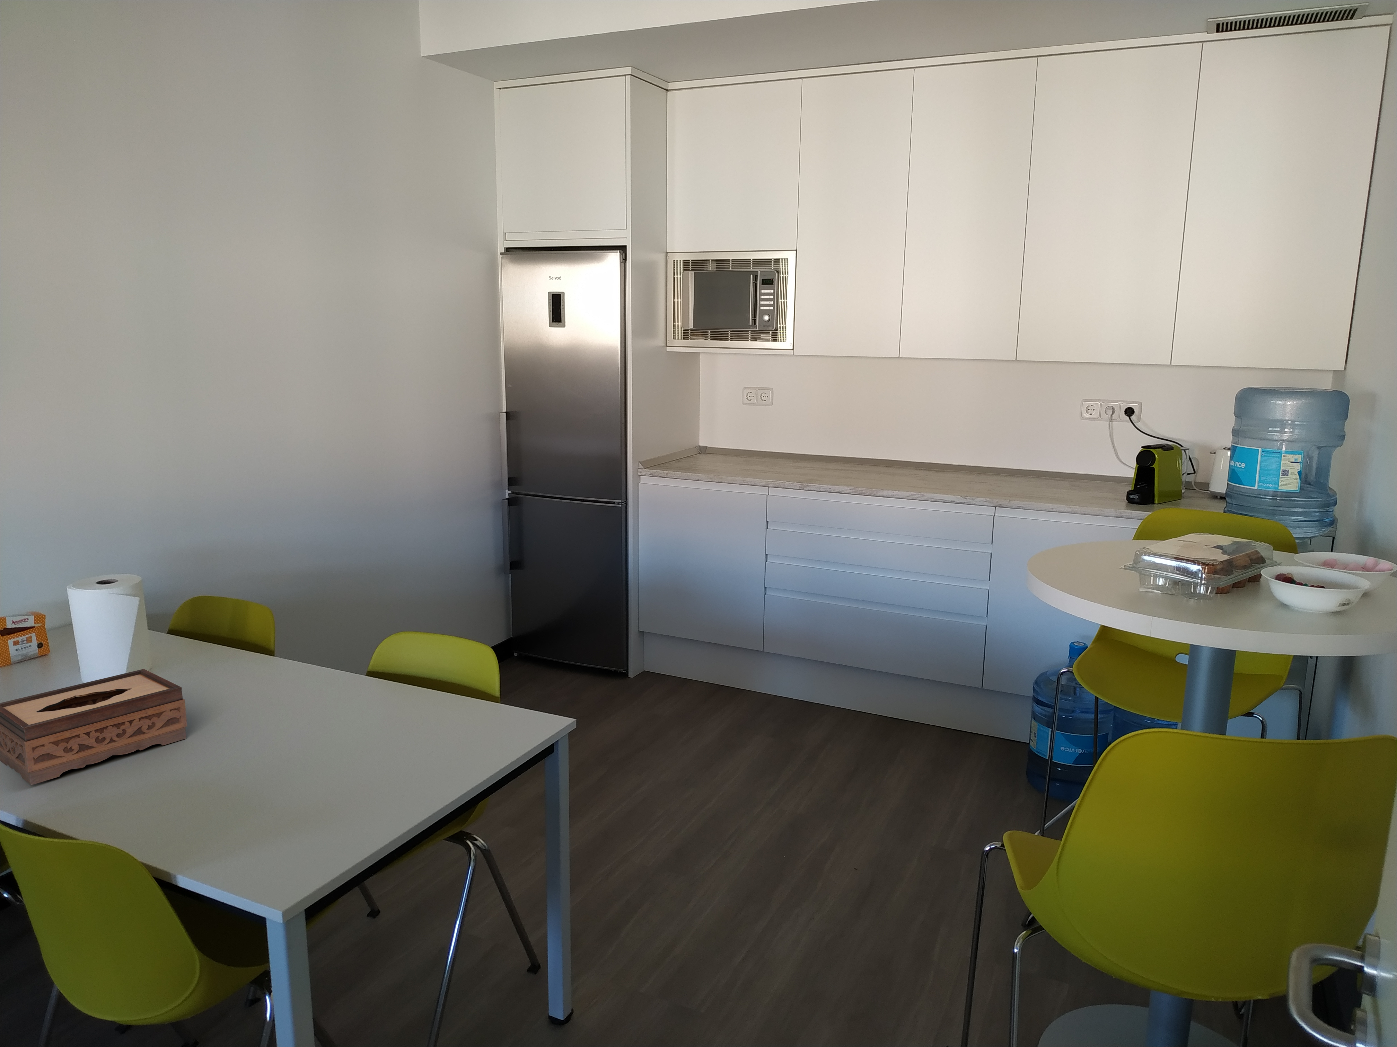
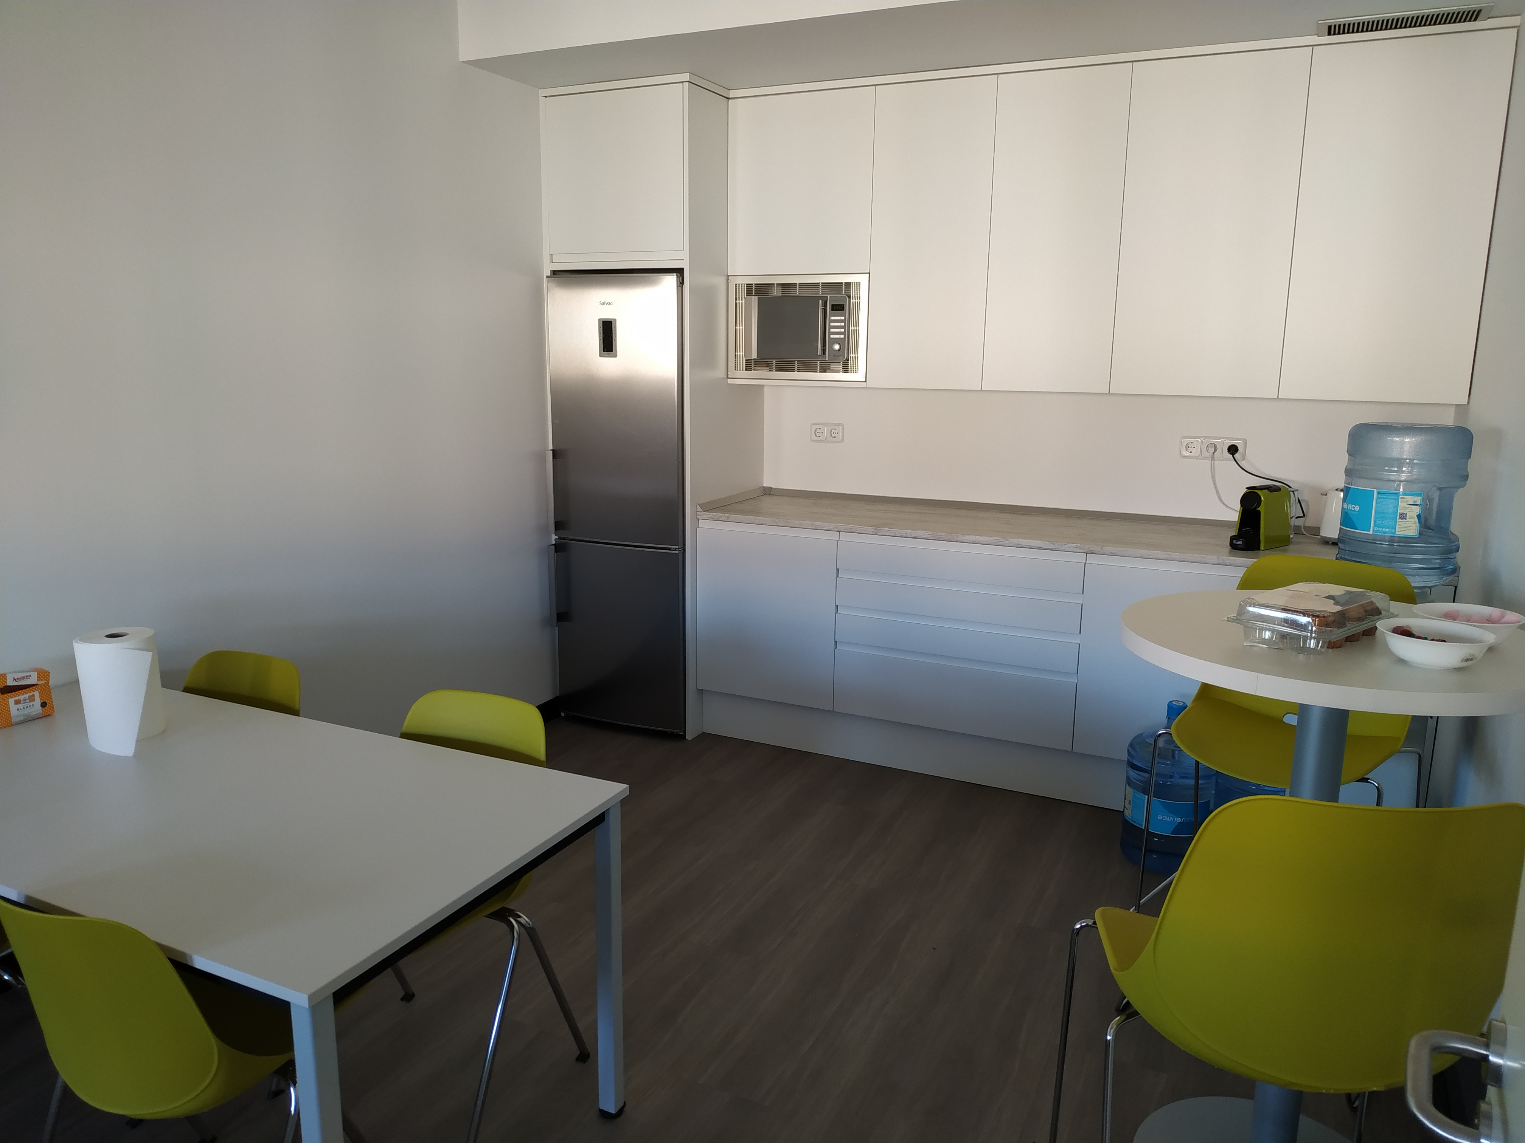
- tissue box [0,669,187,785]
